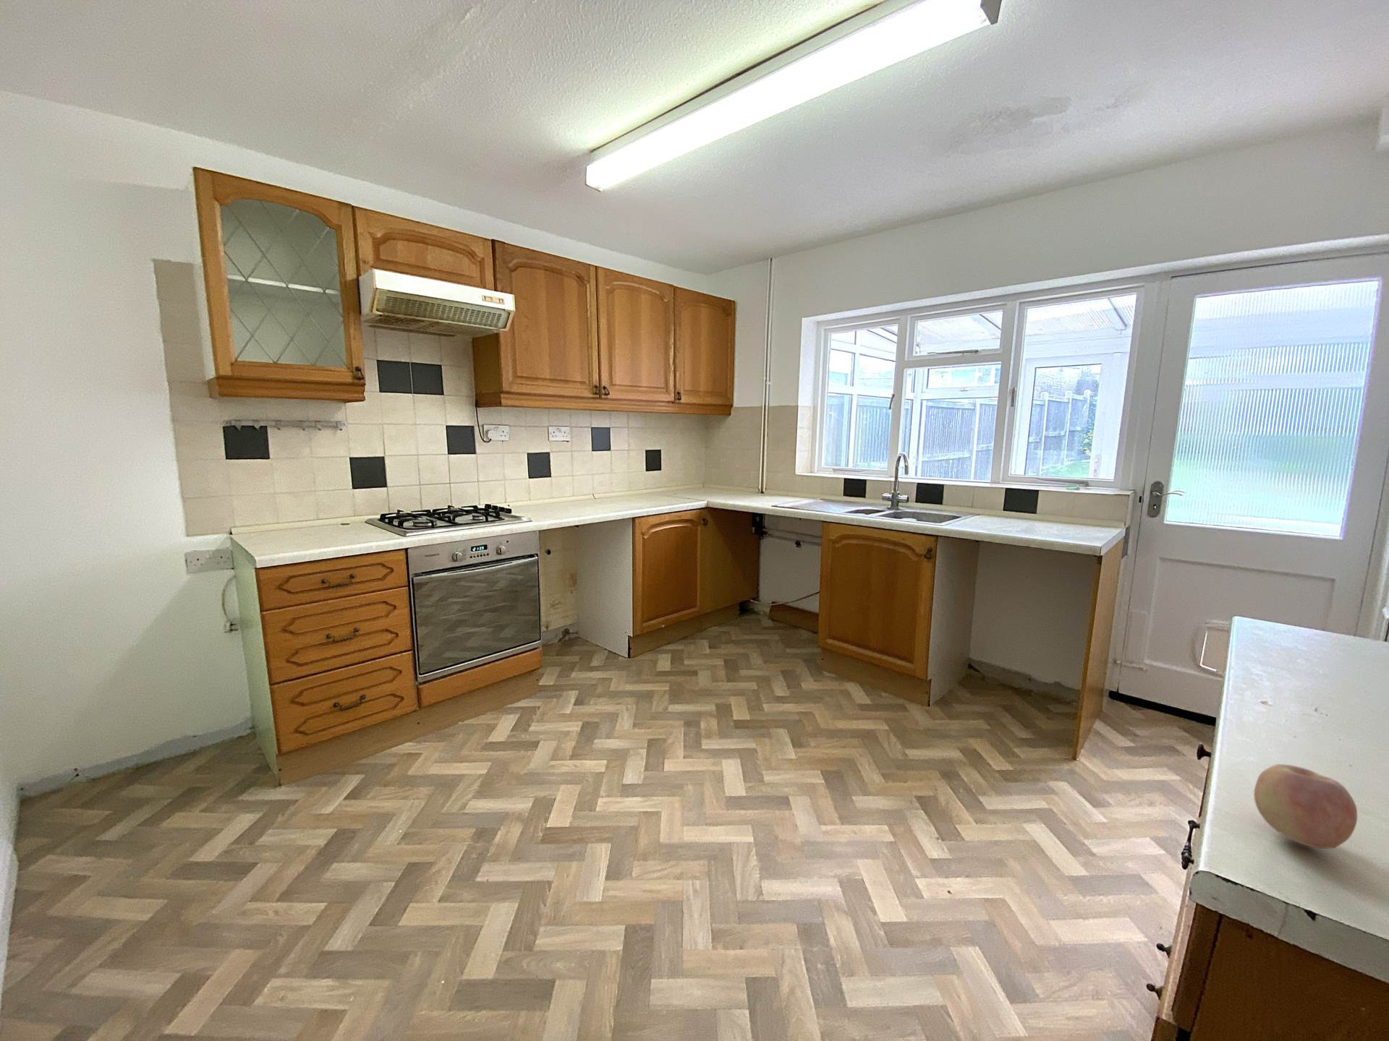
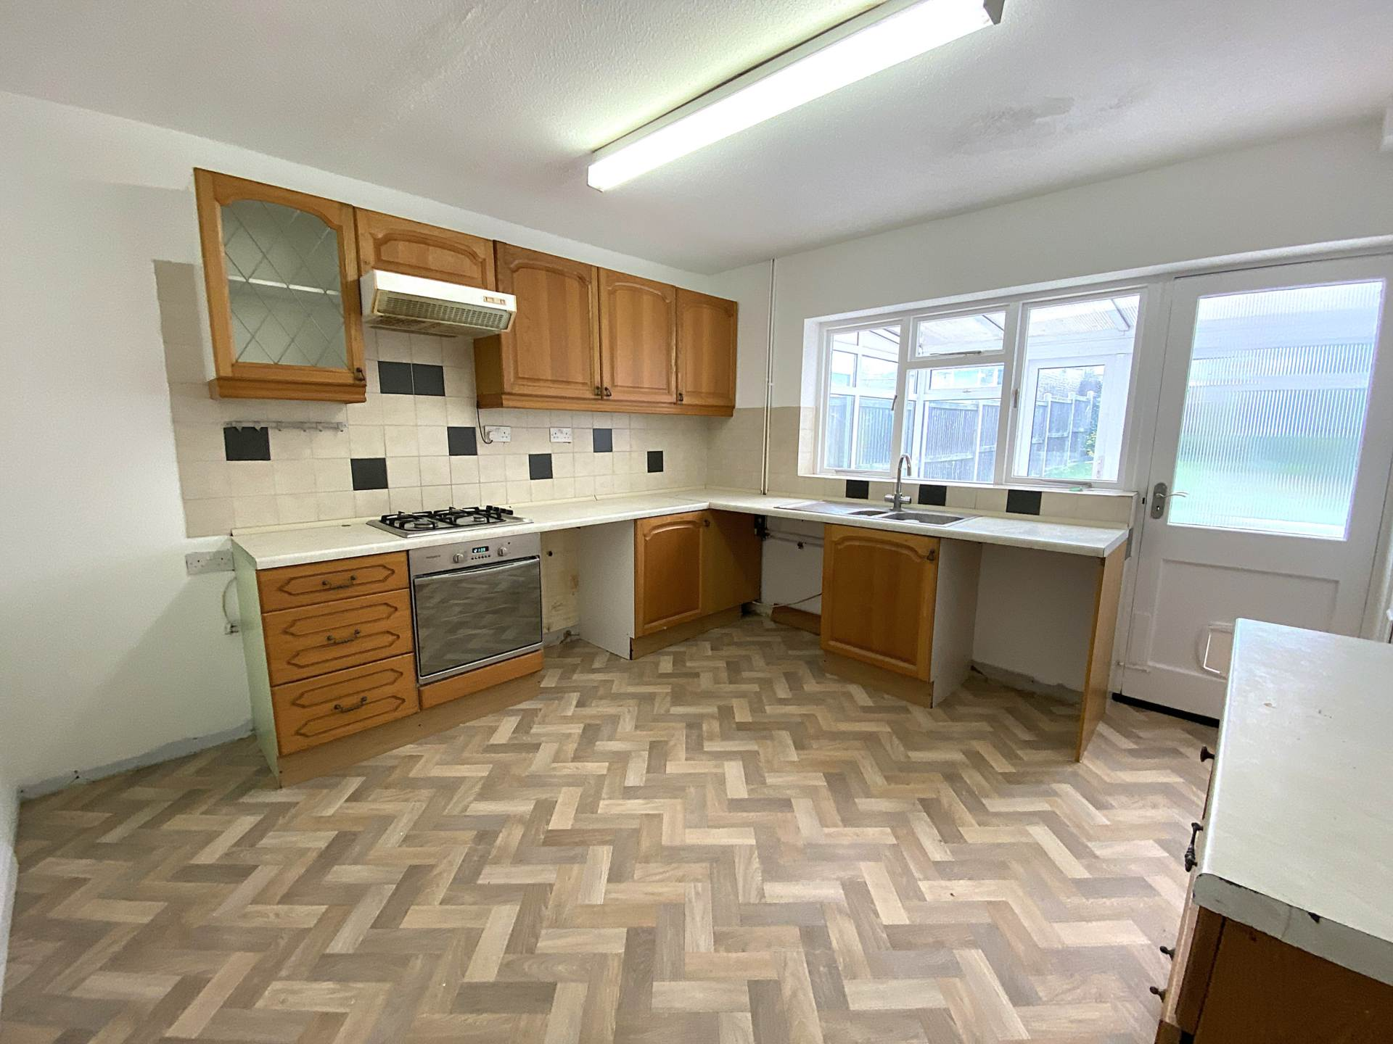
- fruit [1253,763,1358,850]
